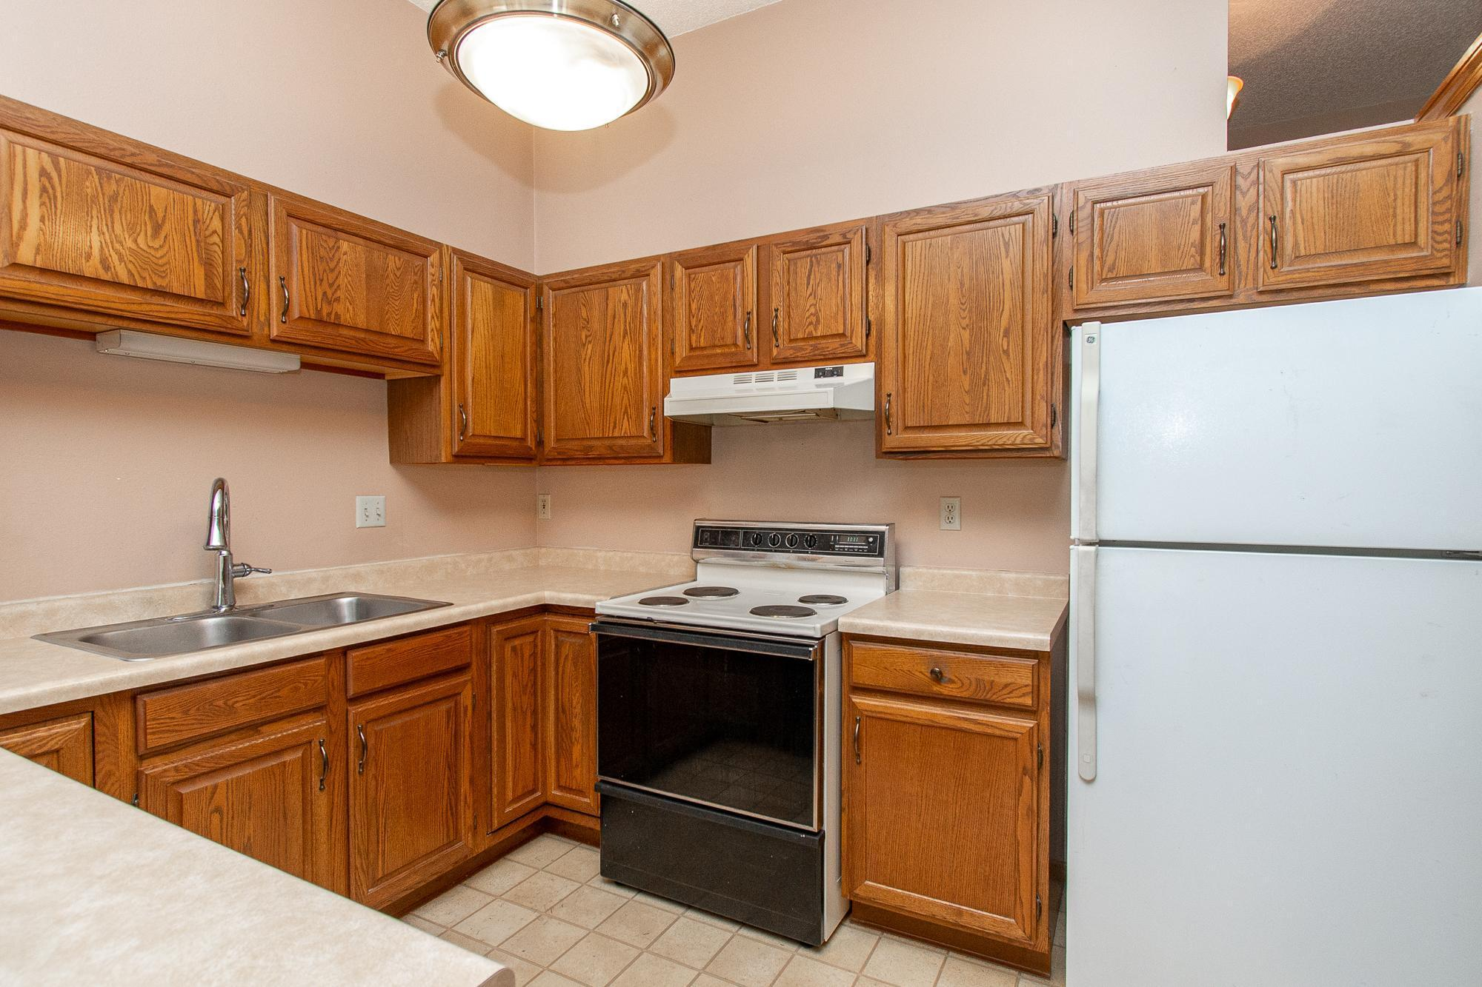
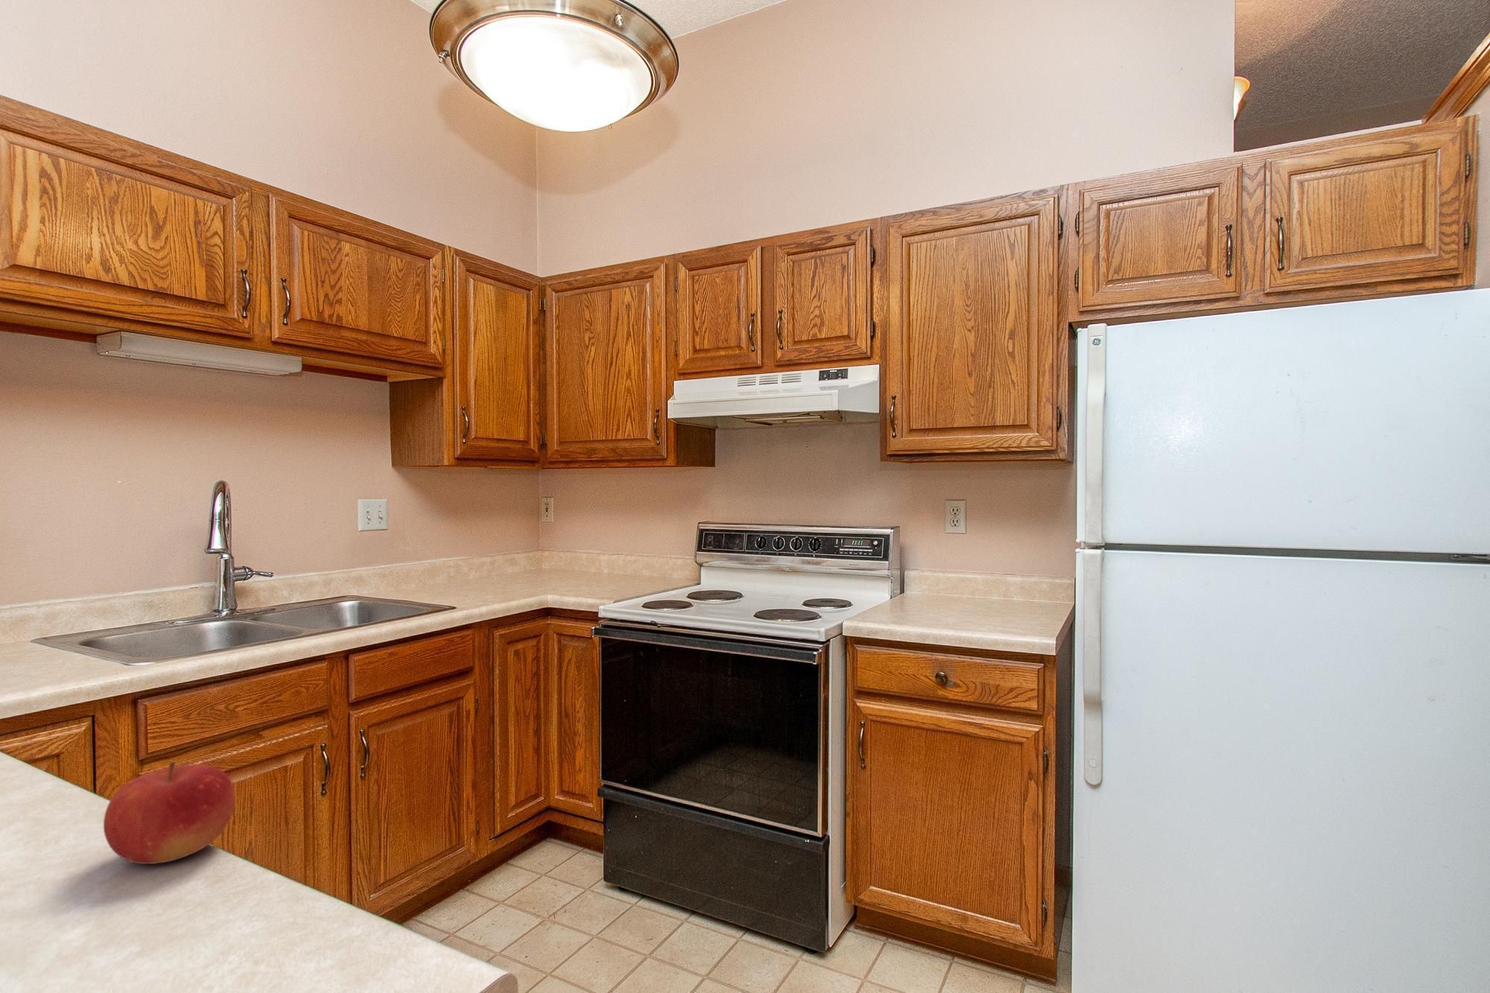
+ fruit [103,760,236,864]
